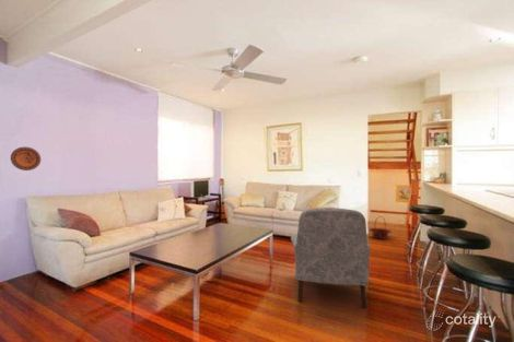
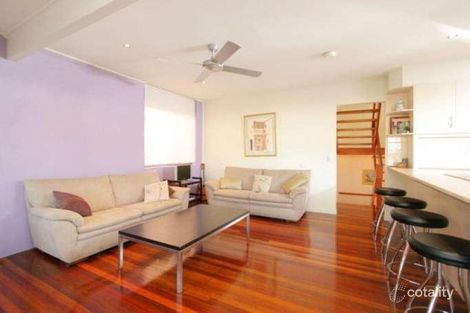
- armchair [290,207,371,309]
- basket [367,215,393,240]
- decorative plate [10,145,42,172]
